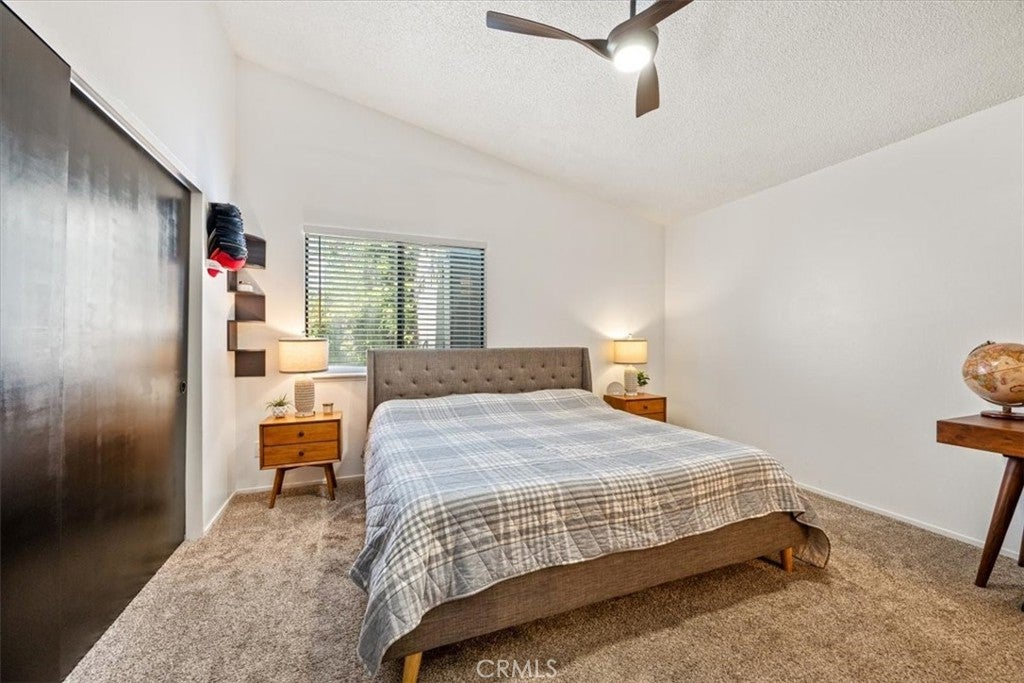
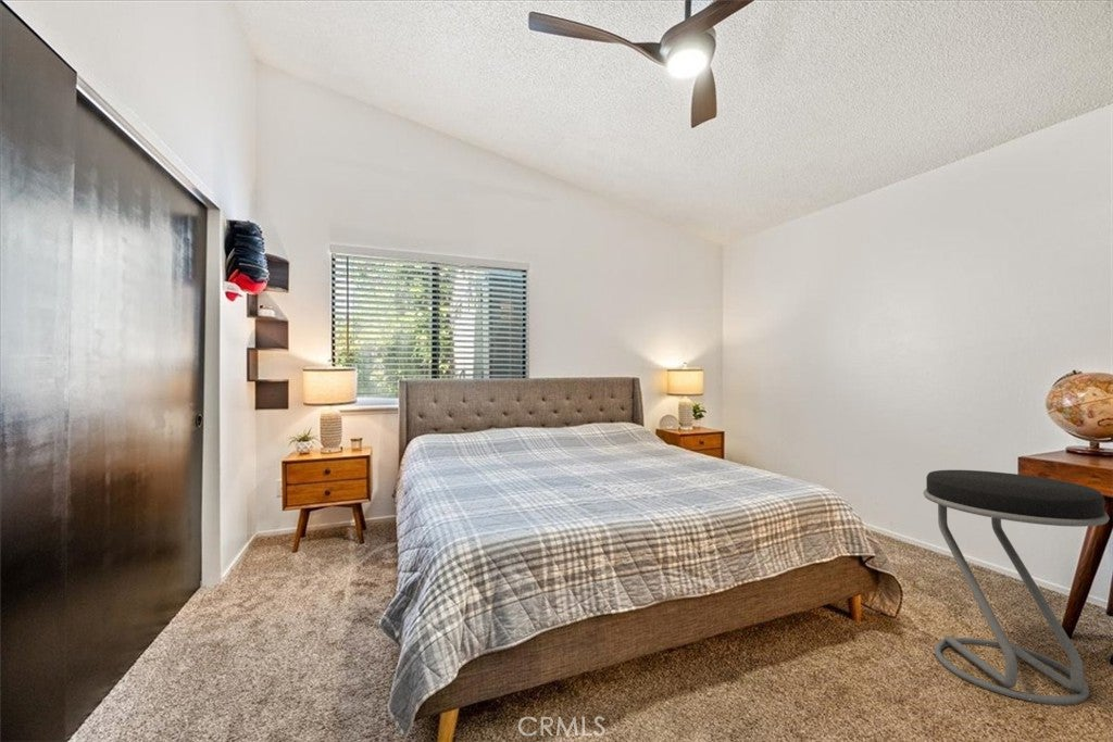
+ stool [923,469,1111,706]
